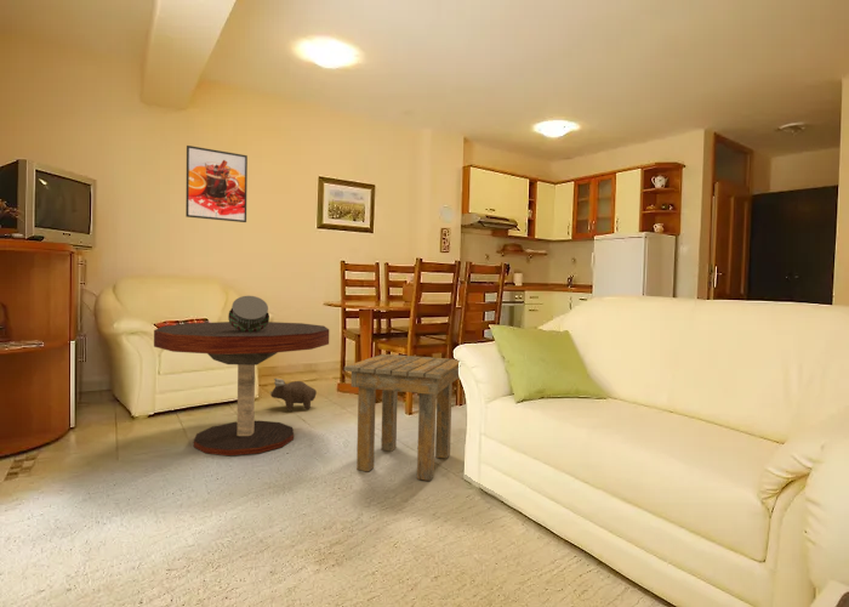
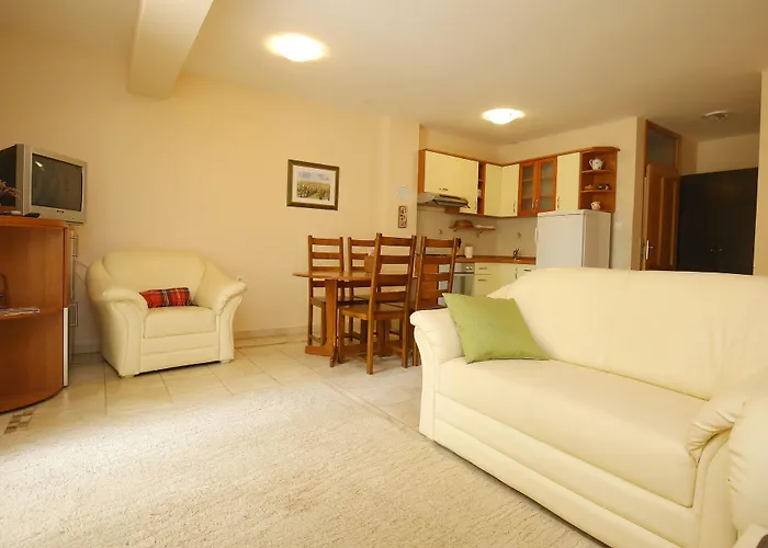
- plush toy [268,378,318,412]
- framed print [184,144,249,223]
- coffee table [153,320,330,456]
- side table [343,353,460,482]
- drum [227,295,270,333]
